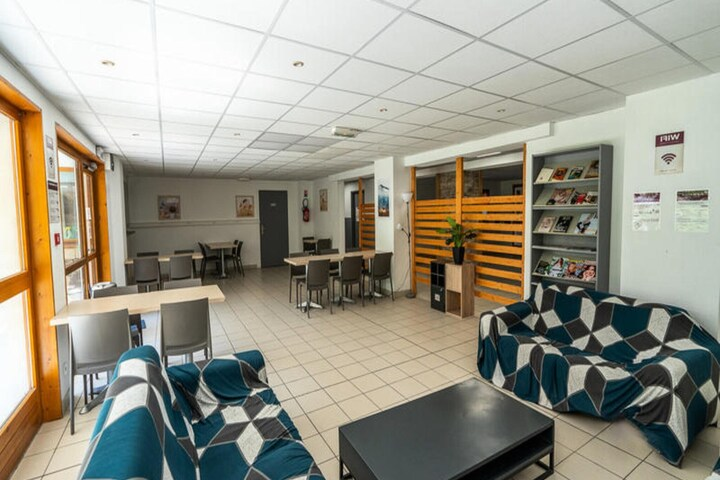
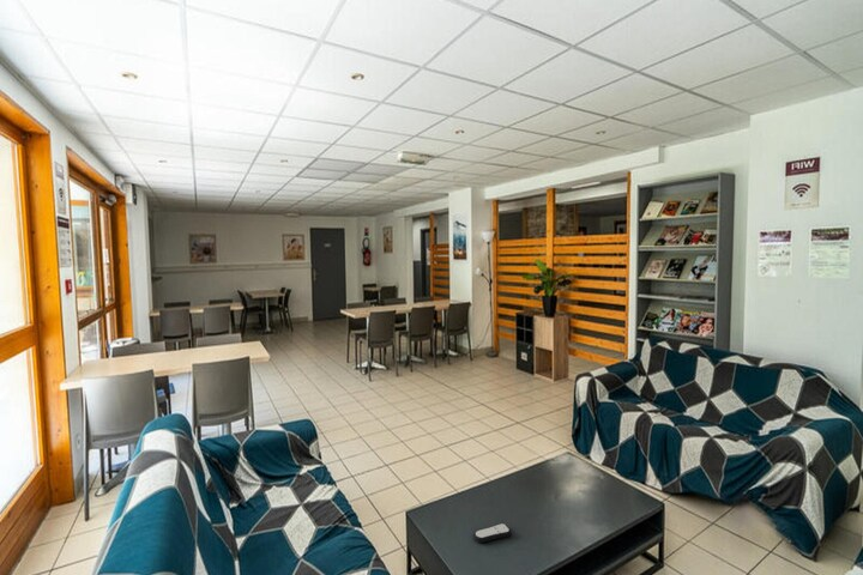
+ remote control [472,522,513,544]
